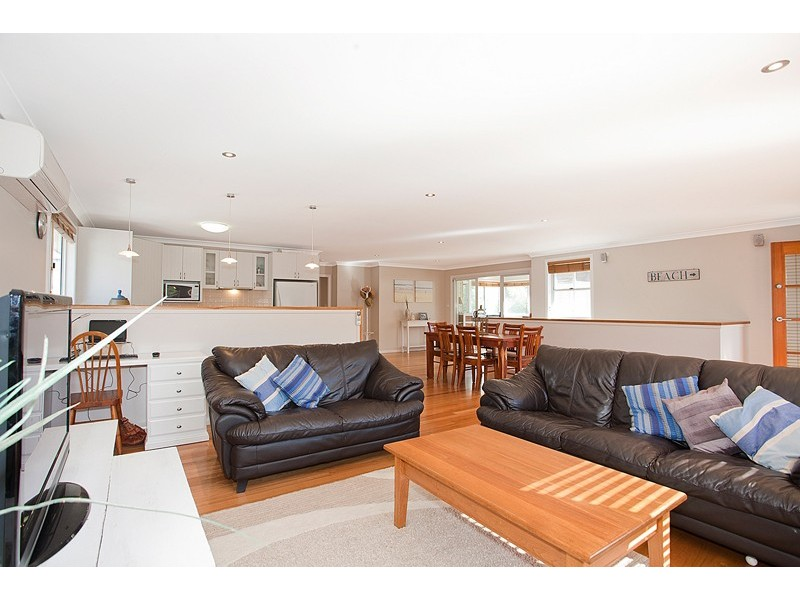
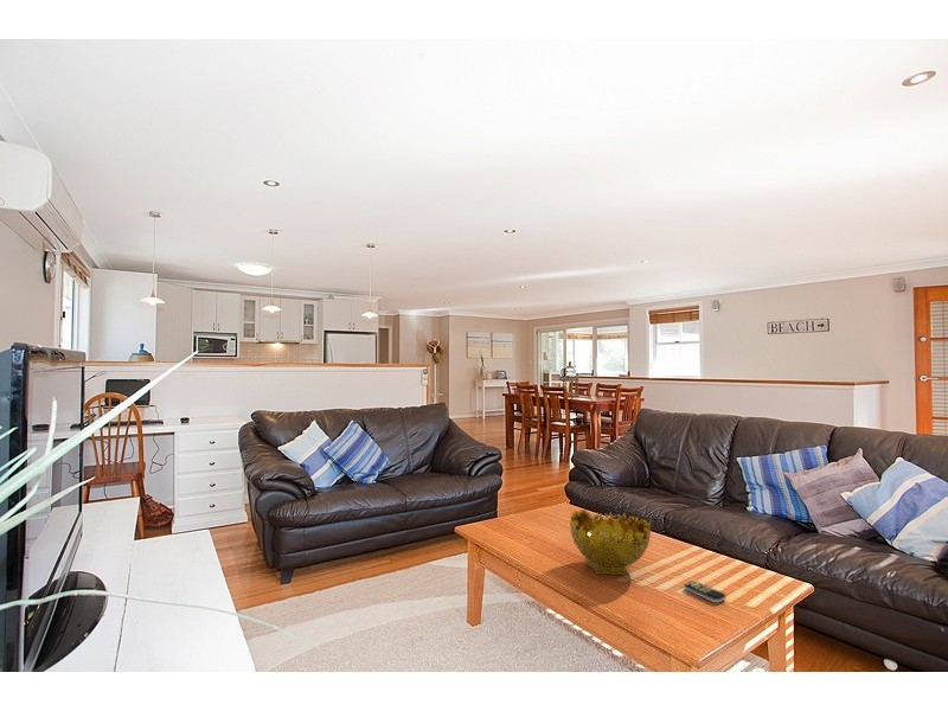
+ decorative bowl [569,508,652,577]
+ remote control [683,579,726,604]
